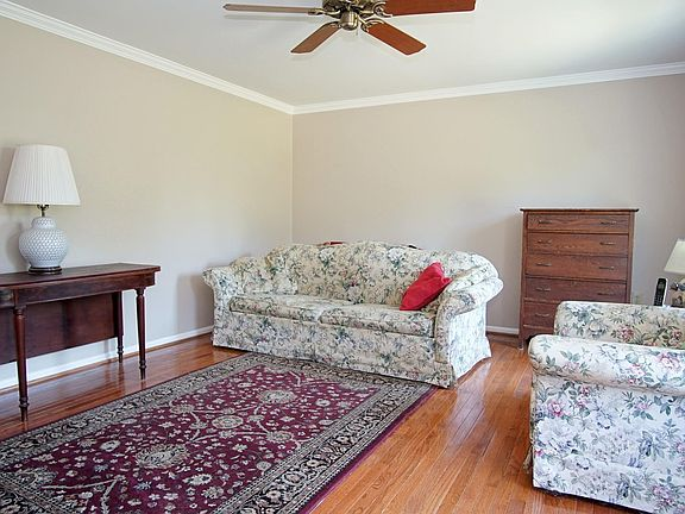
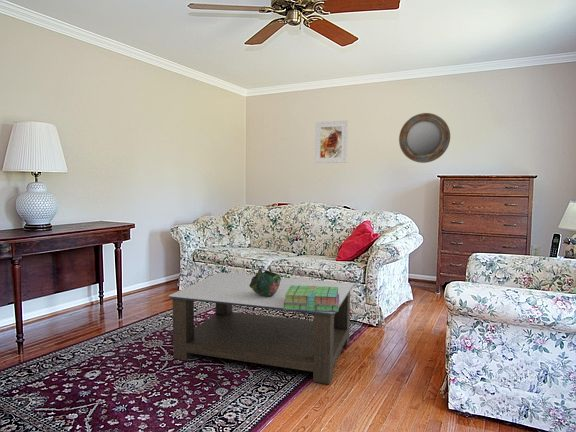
+ decorative bowl [249,268,281,297]
+ stack of books [283,285,339,312]
+ home mirror [398,112,451,164]
+ coffee table [167,272,355,385]
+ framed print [314,119,348,164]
